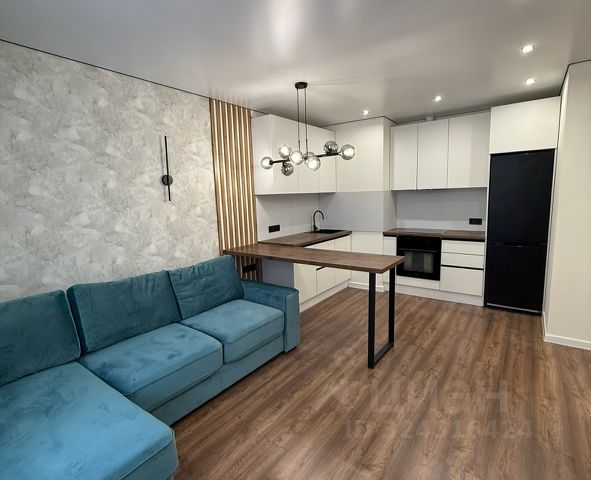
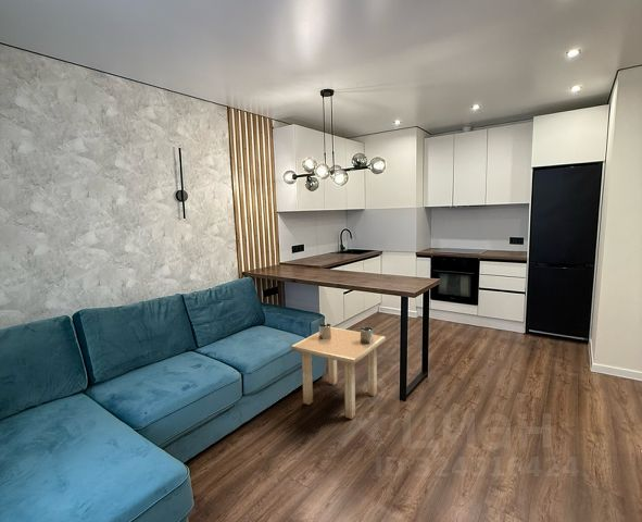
+ side table [290,322,387,420]
